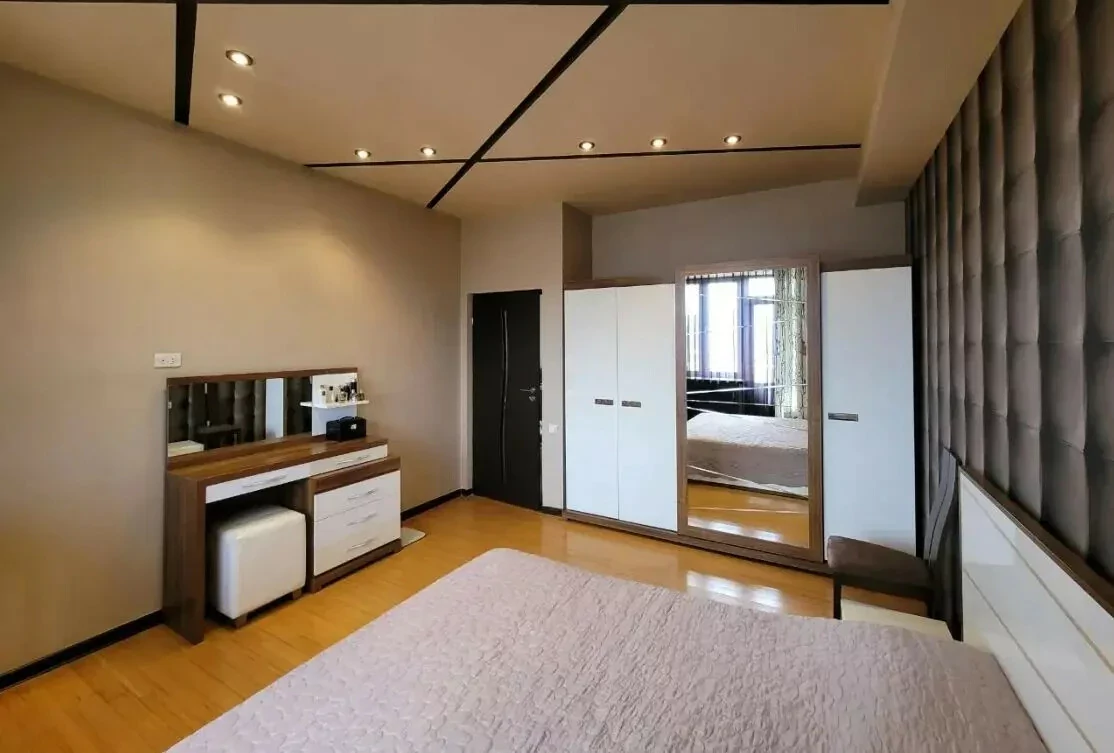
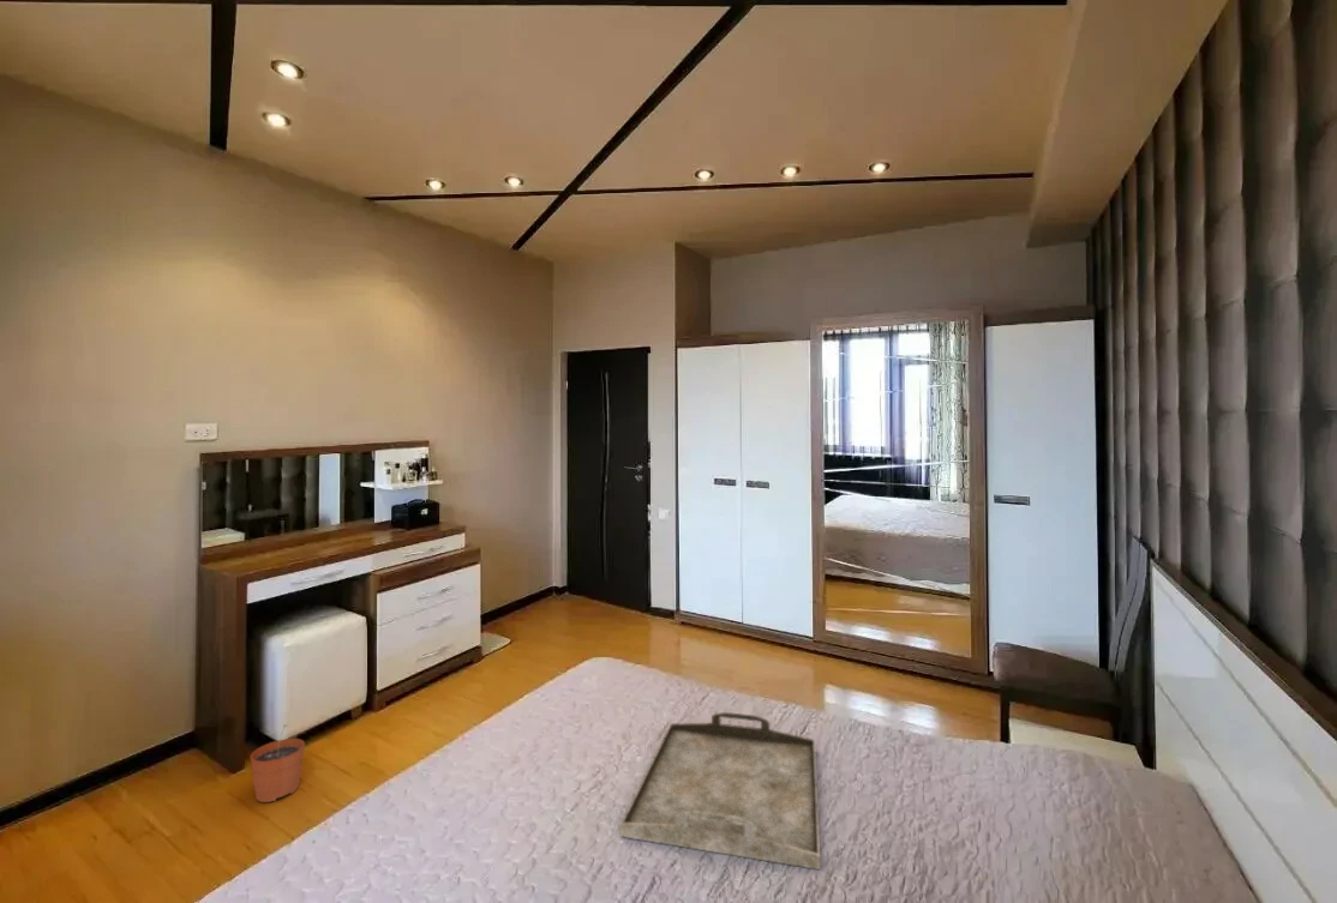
+ serving tray [619,711,821,871]
+ plant pot [250,723,306,803]
